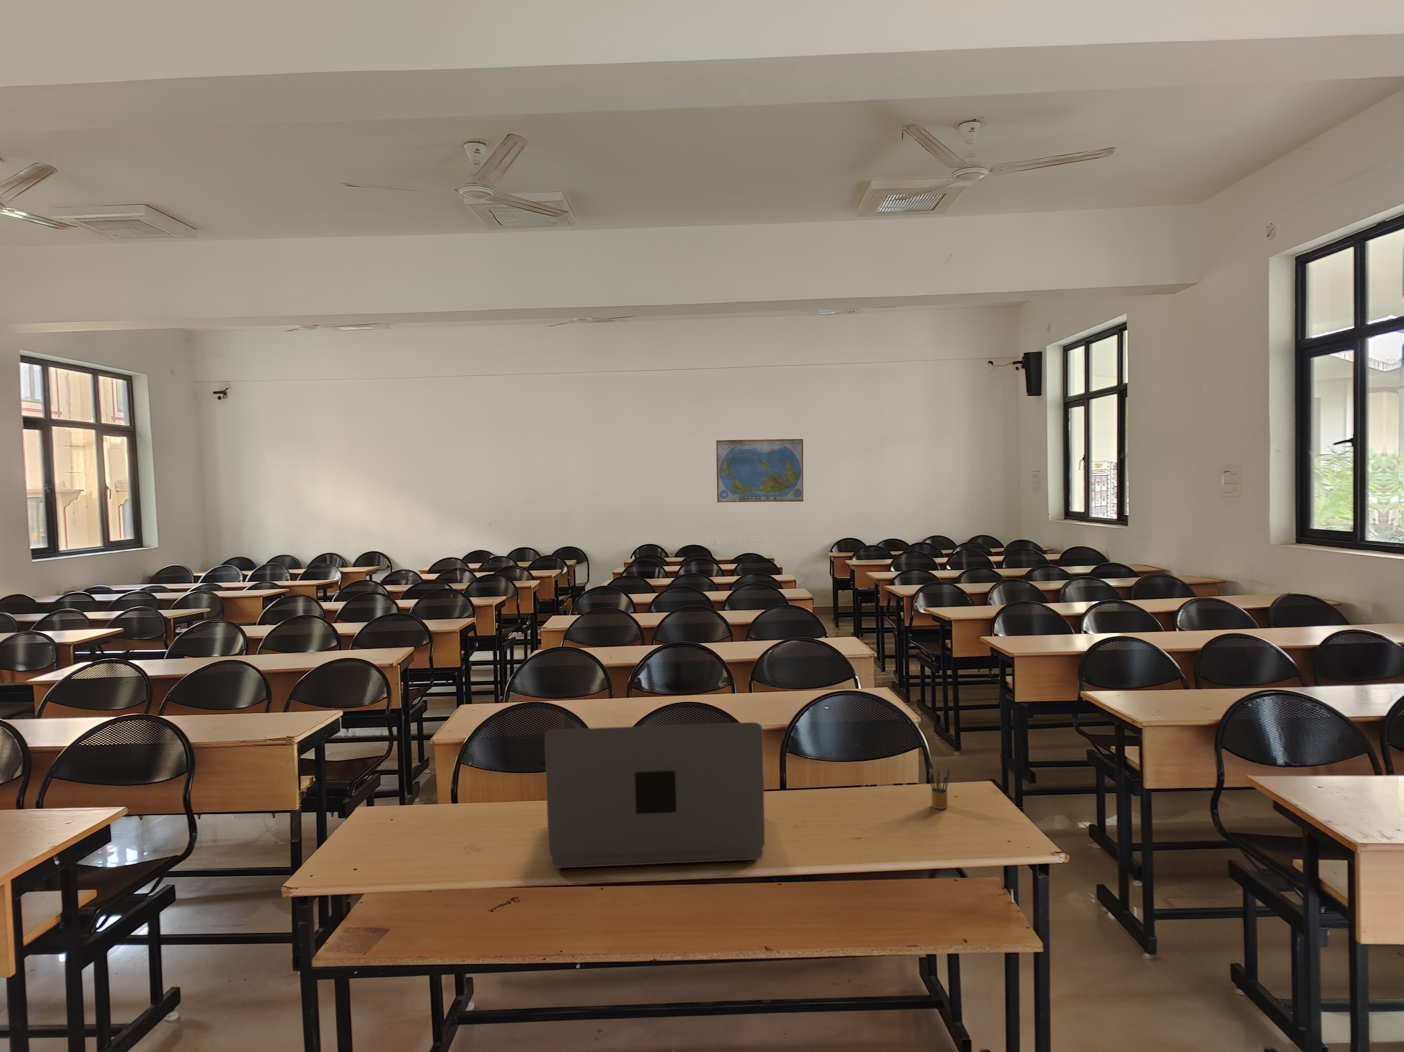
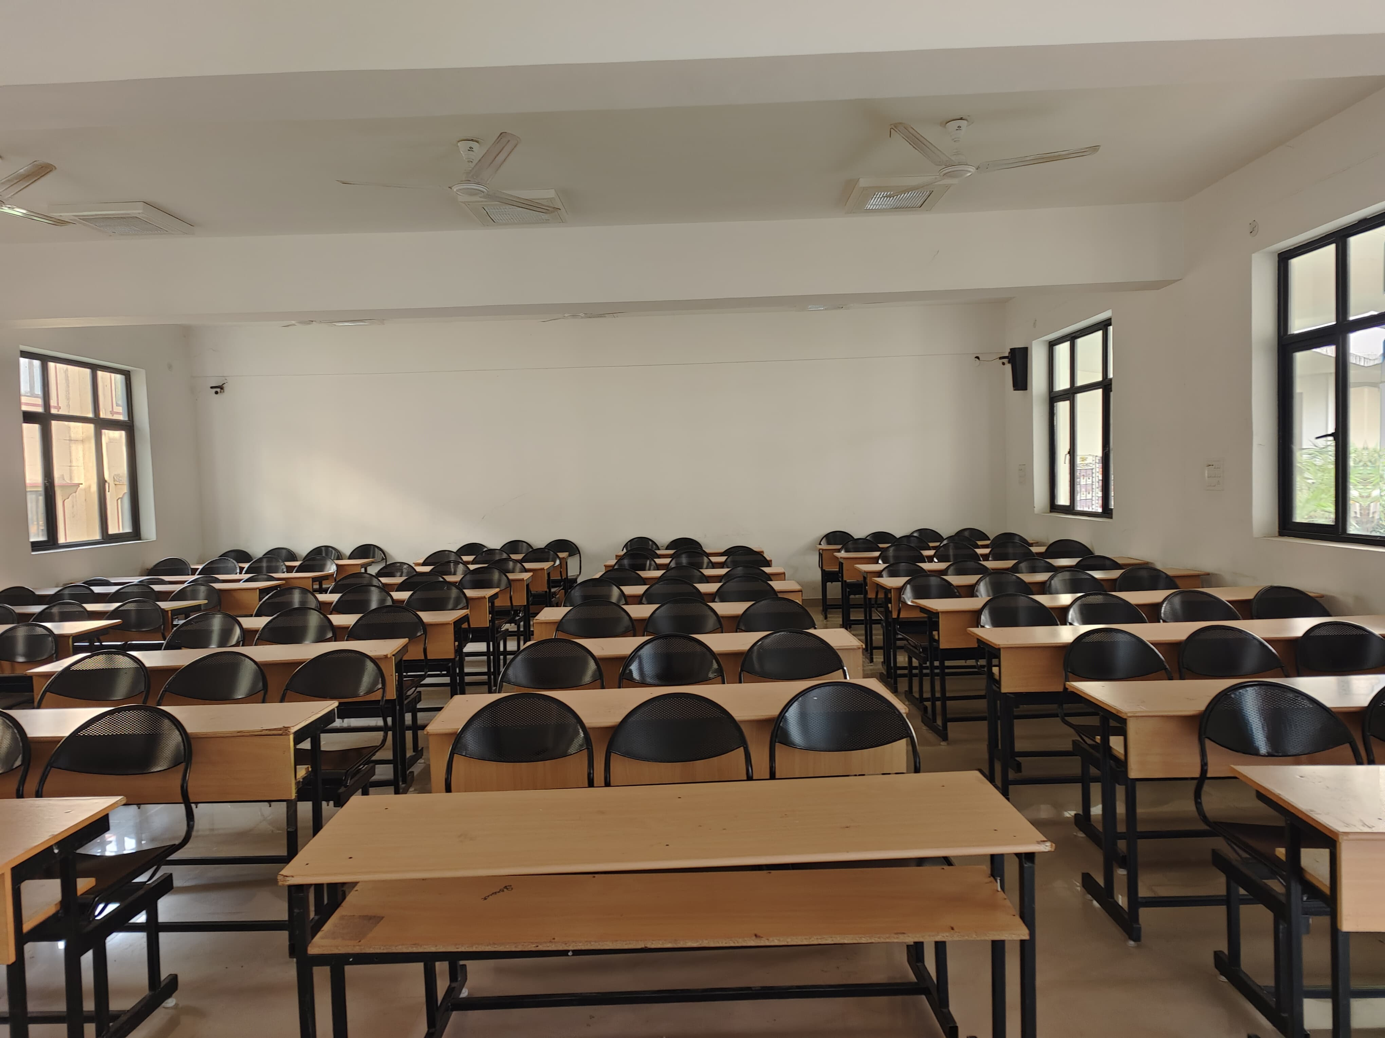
- laptop [544,722,765,869]
- world map [715,439,804,503]
- pencil box [929,764,950,809]
